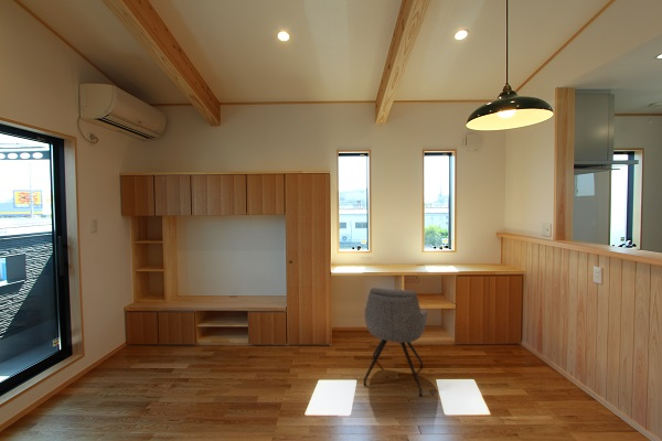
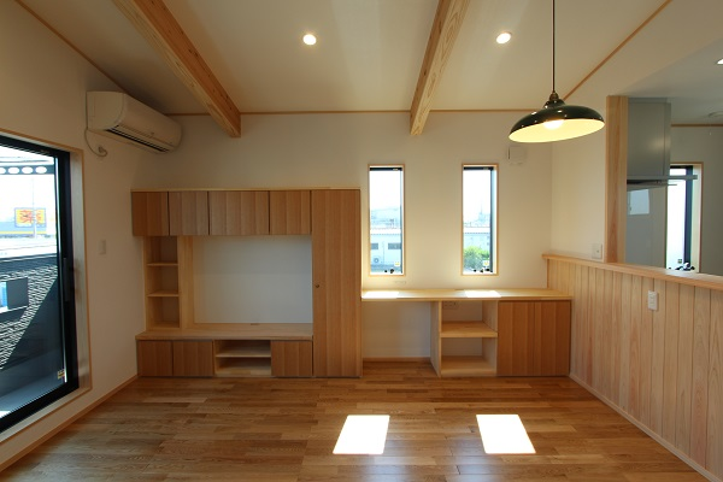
- chair [363,287,428,397]
